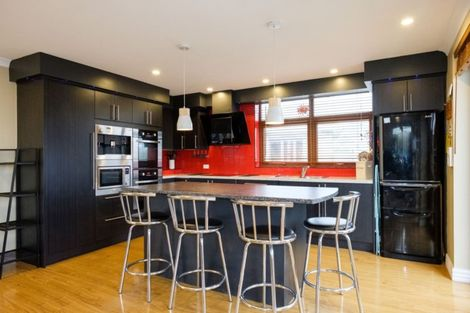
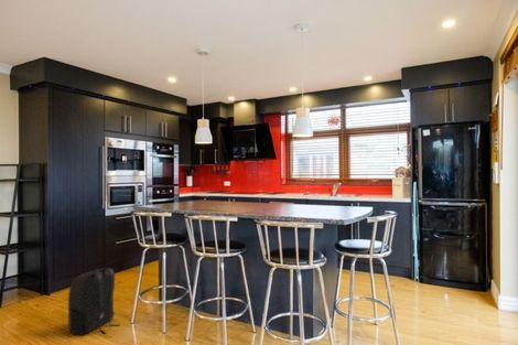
+ backpack [67,266,121,336]
